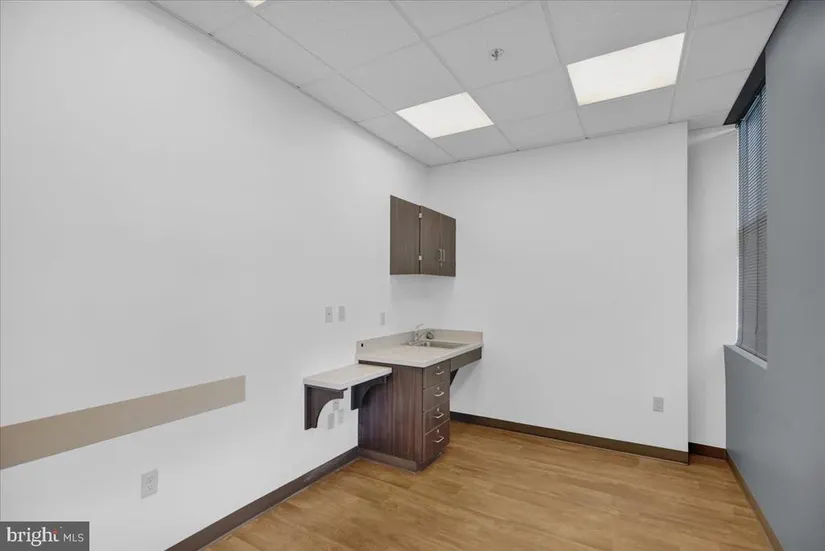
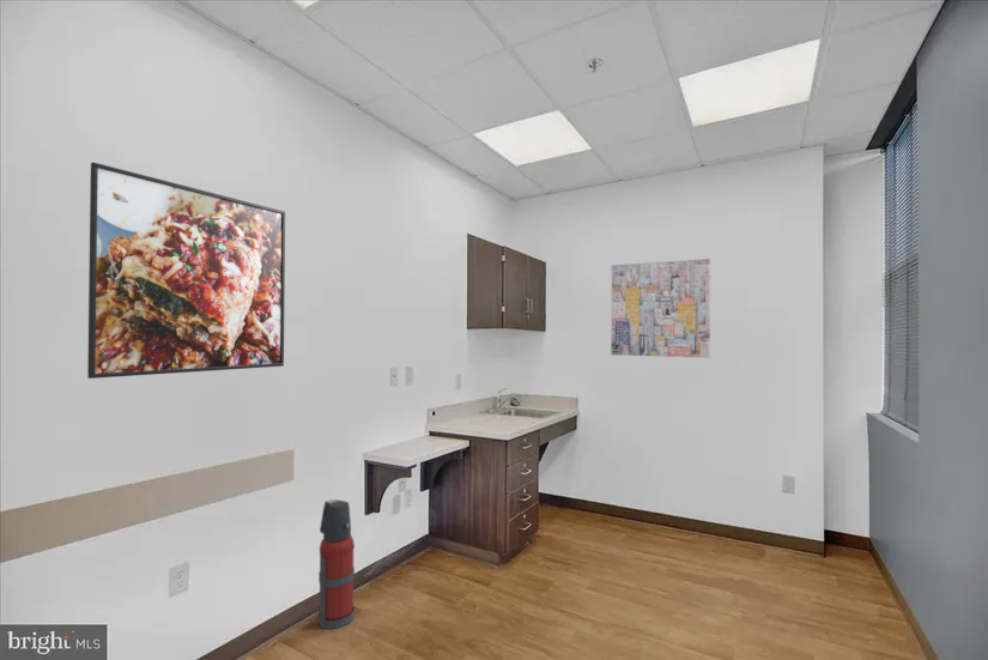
+ fire extinguisher [317,498,356,630]
+ wall art [610,258,711,359]
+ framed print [86,162,286,380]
